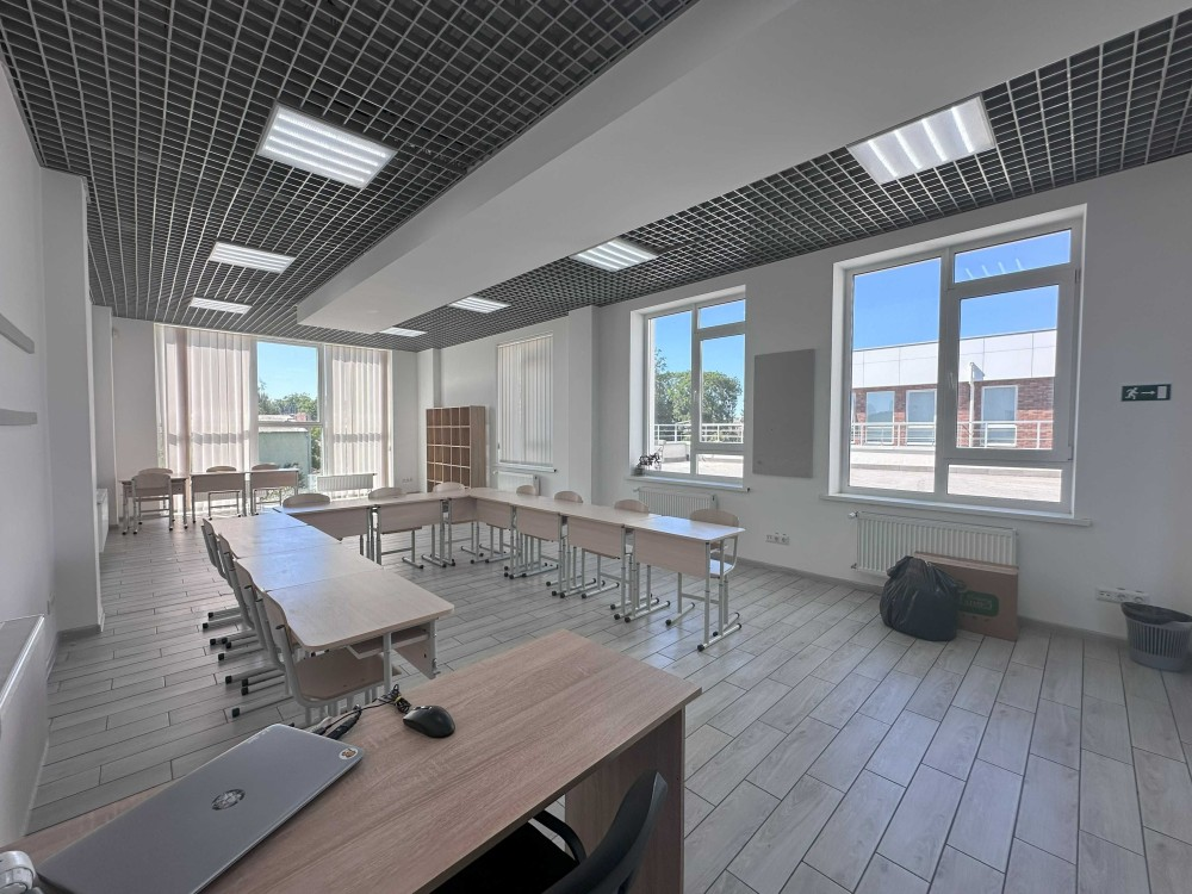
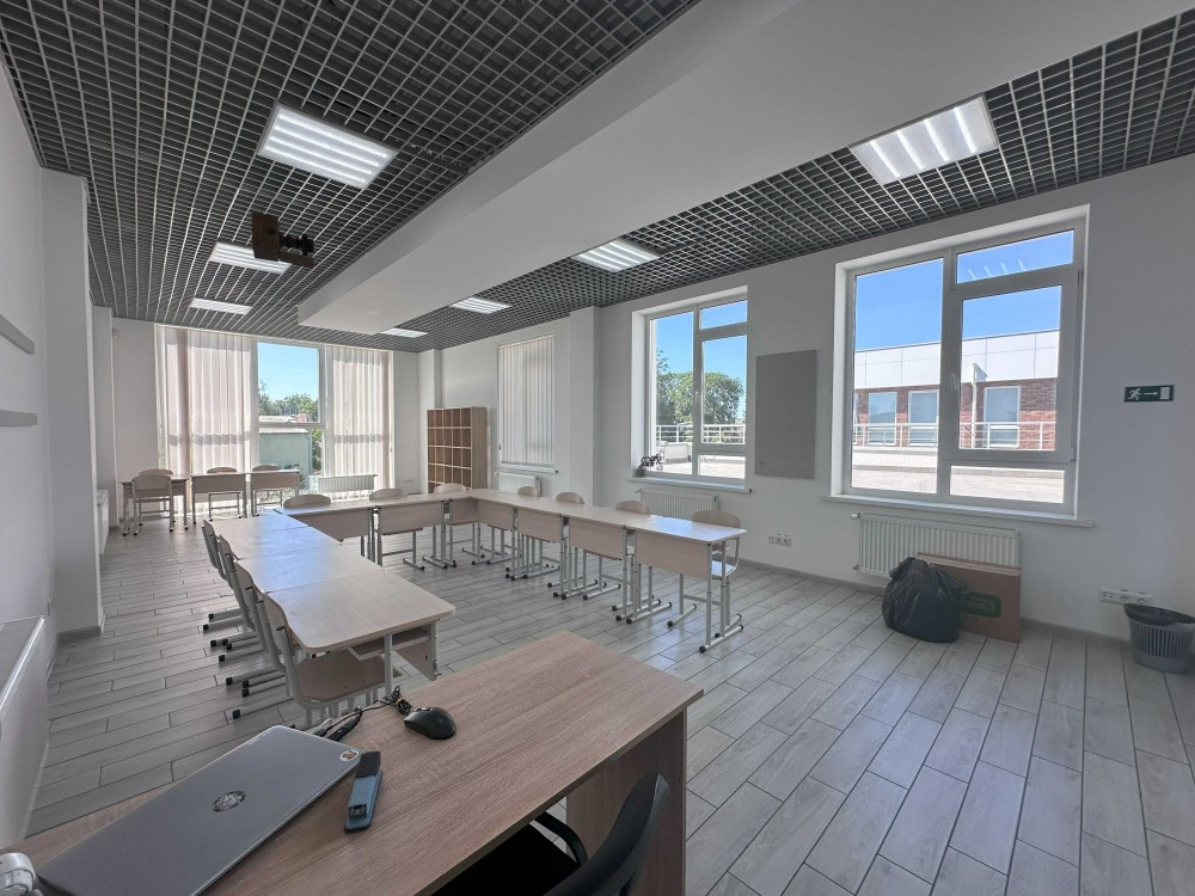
+ projector [251,210,319,270]
+ stapler [343,750,384,834]
